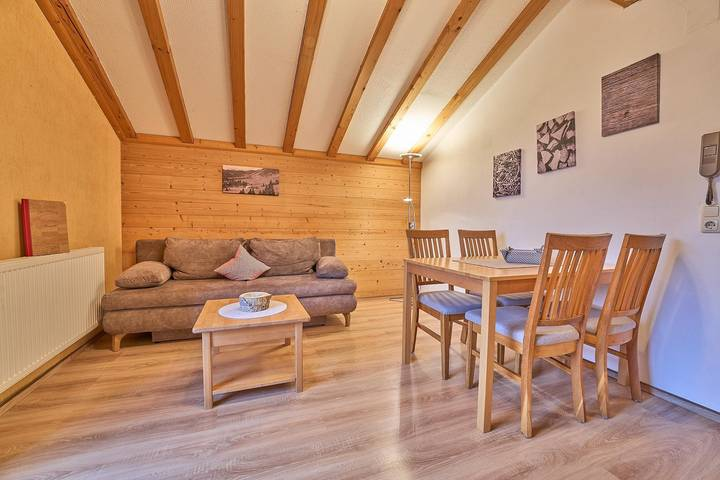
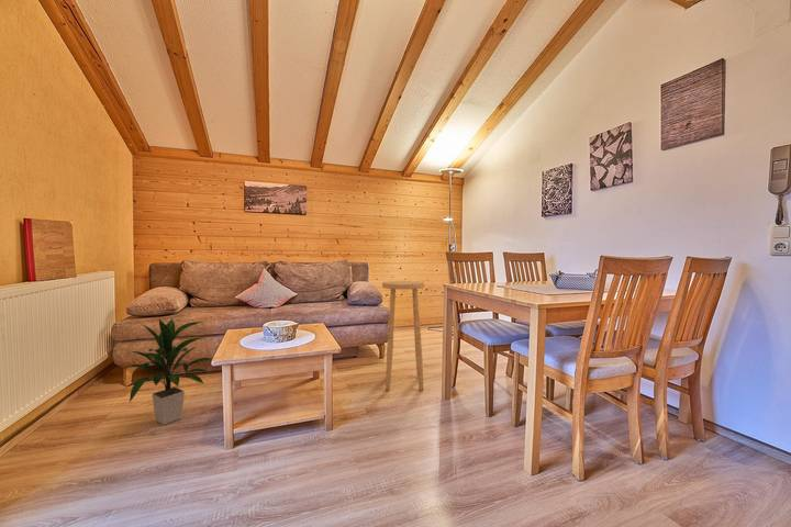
+ stool [381,280,425,392]
+ indoor plant [122,317,213,426]
